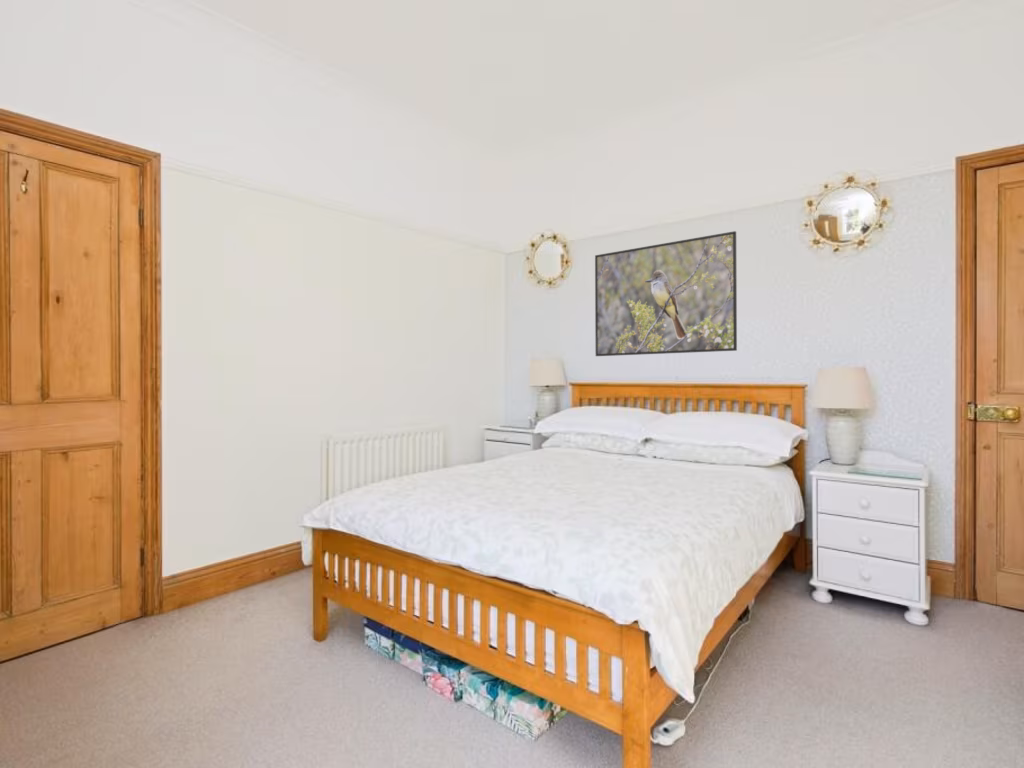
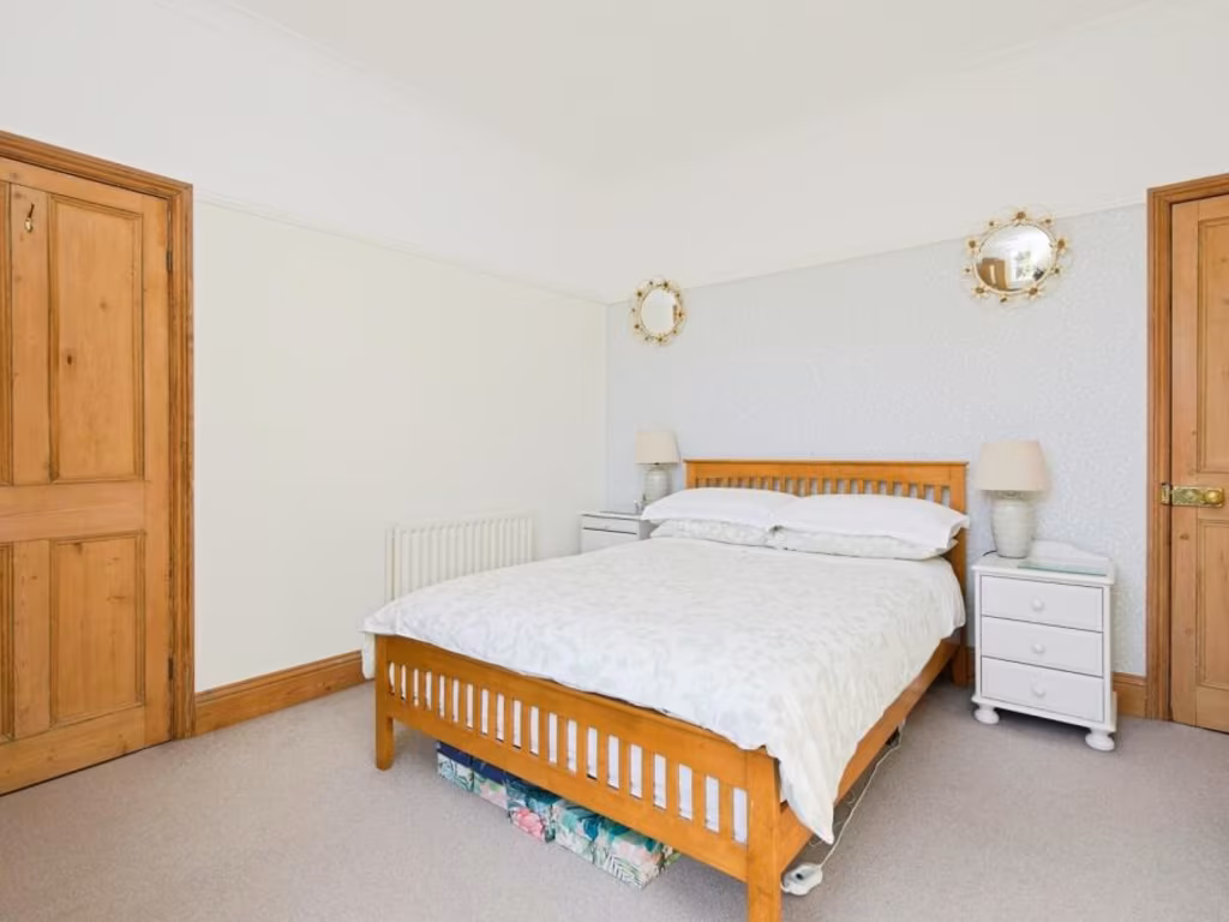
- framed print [594,230,738,357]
